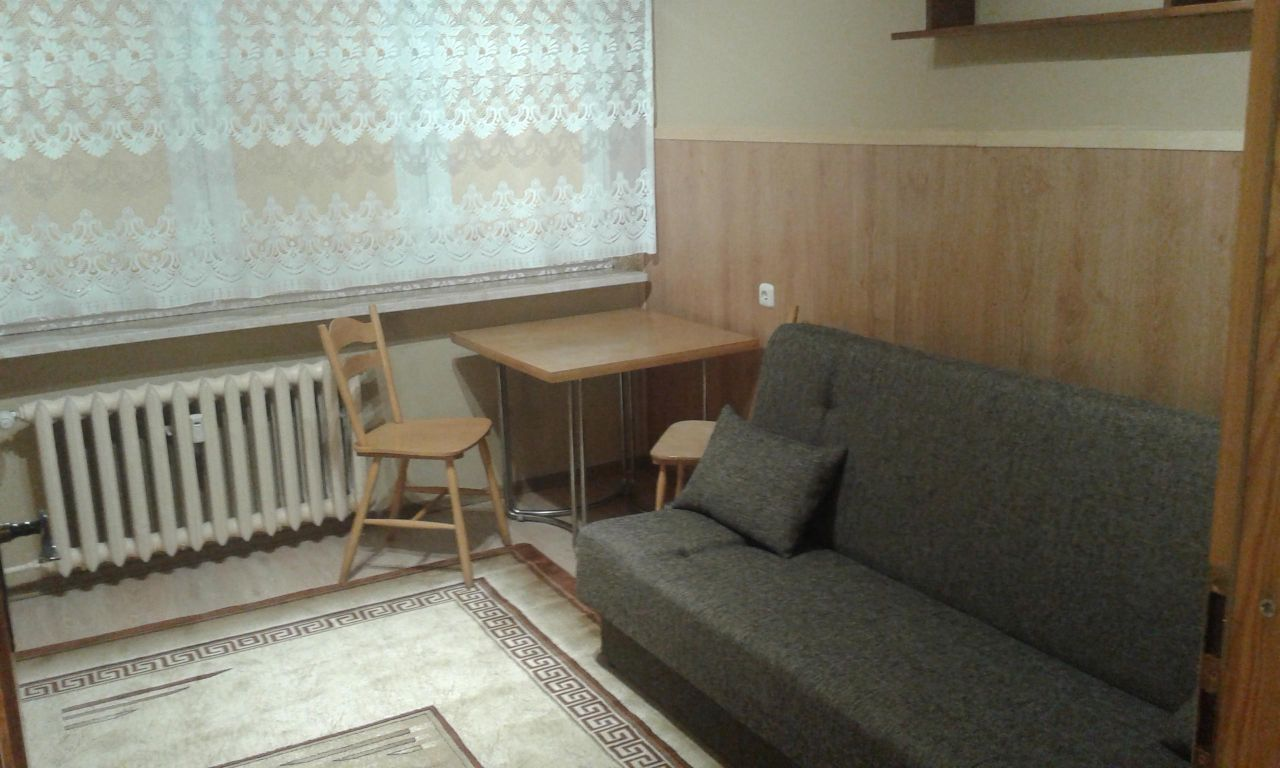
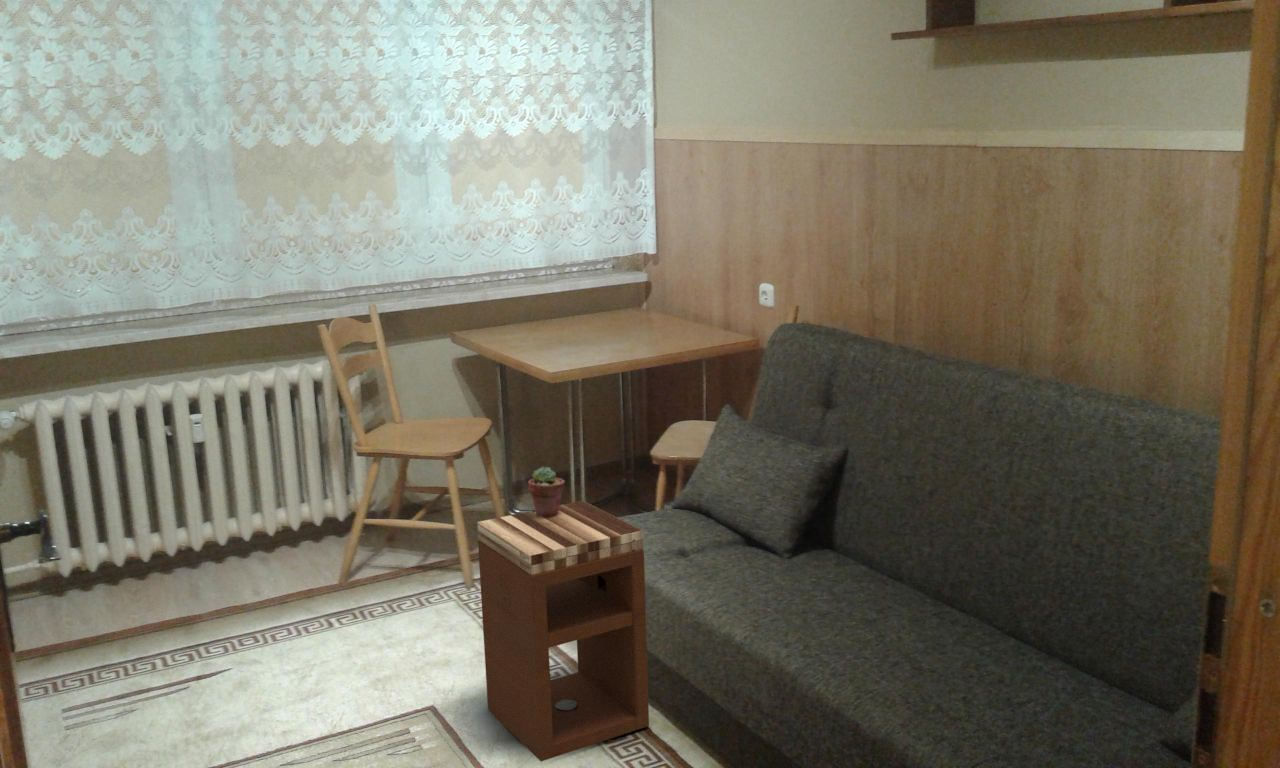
+ potted succulent [527,466,566,518]
+ nightstand [477,500,650,762]
